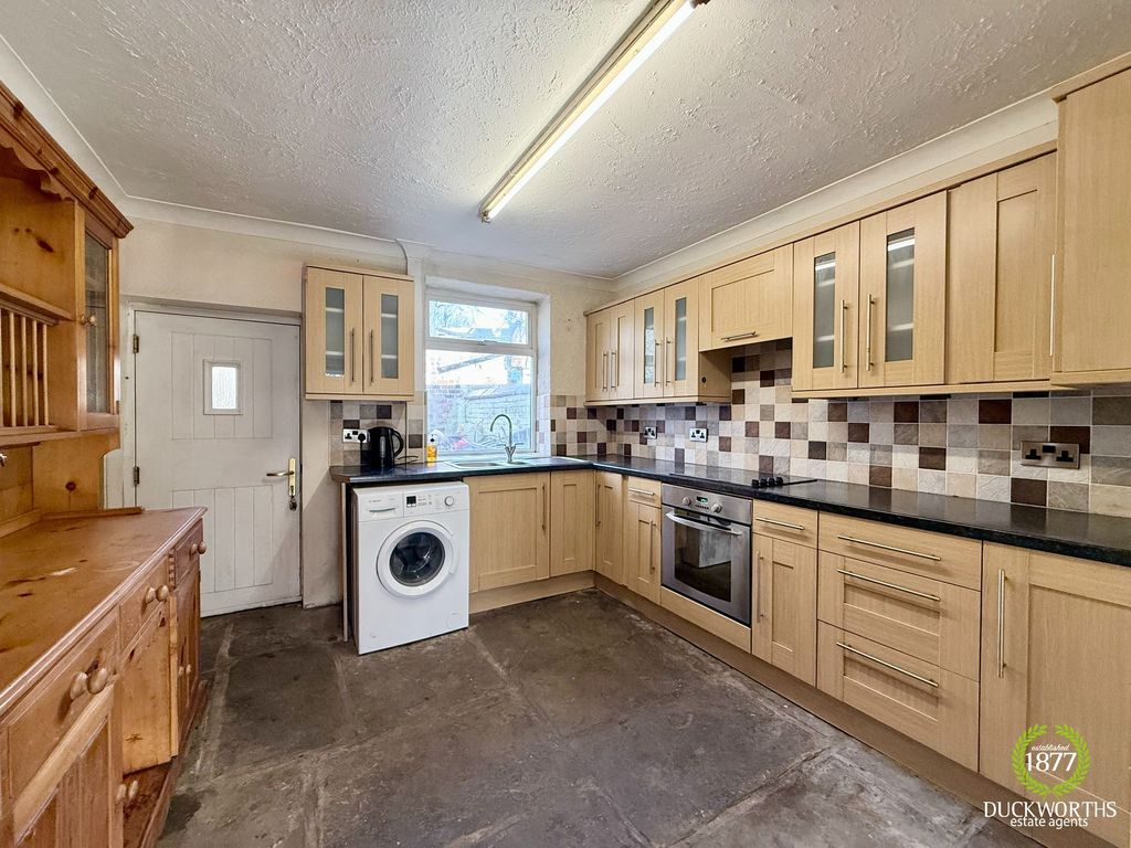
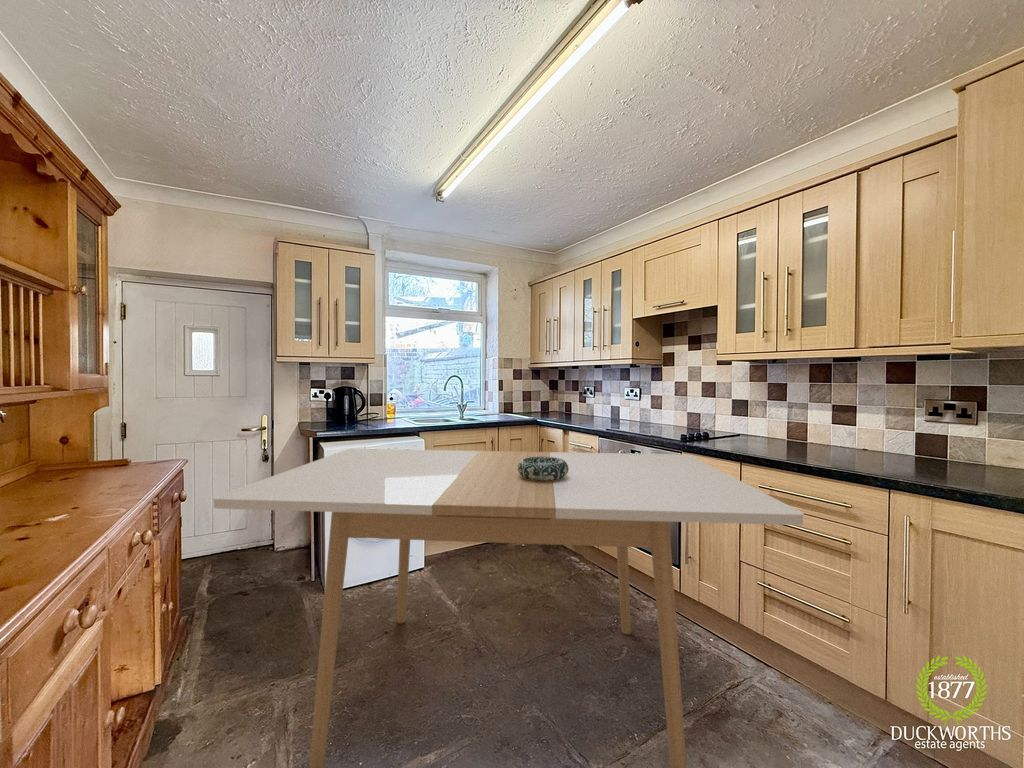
+ decorative bowl [518,457,569,481]
+ dining table [212,448,805,768]
